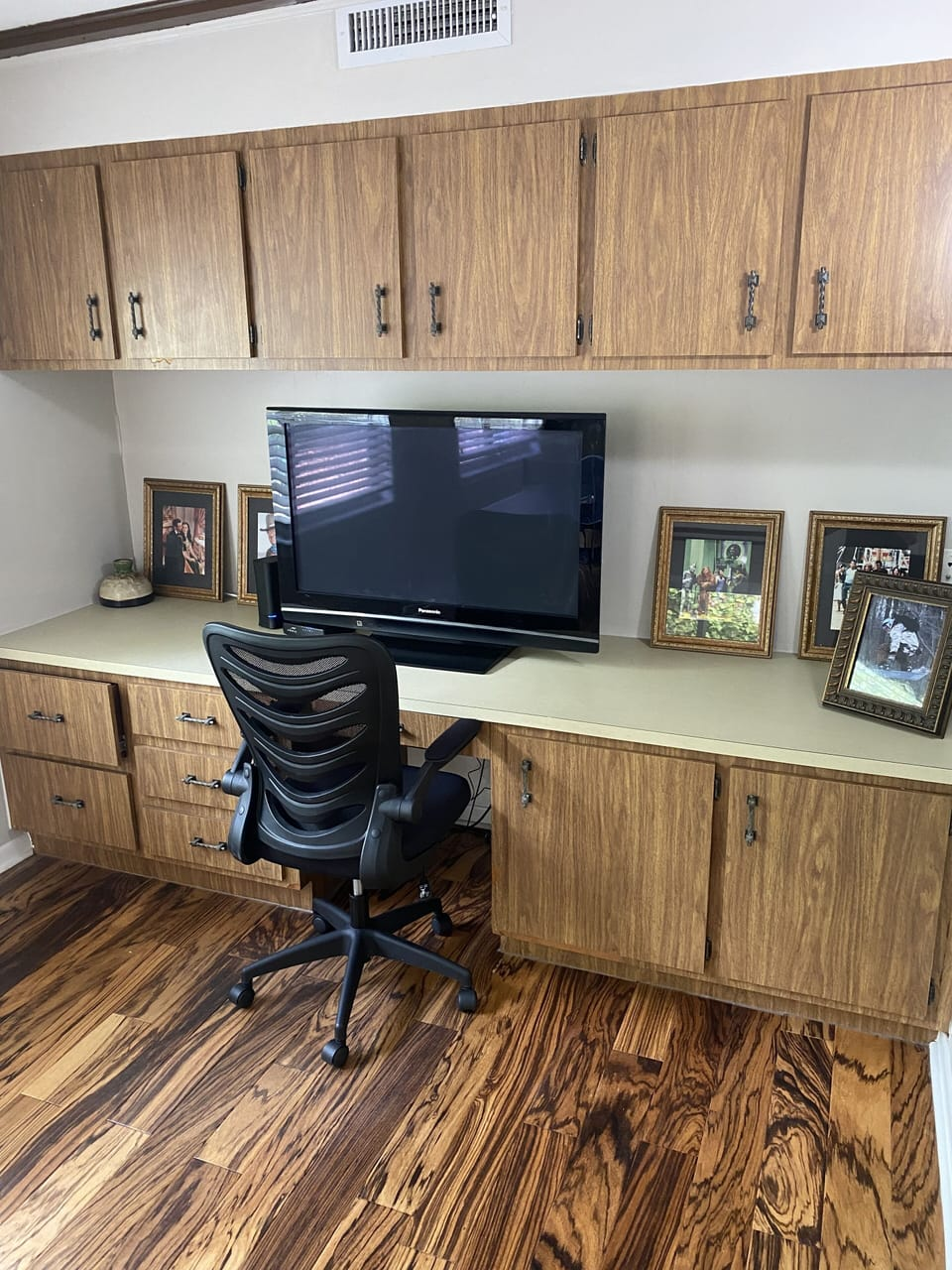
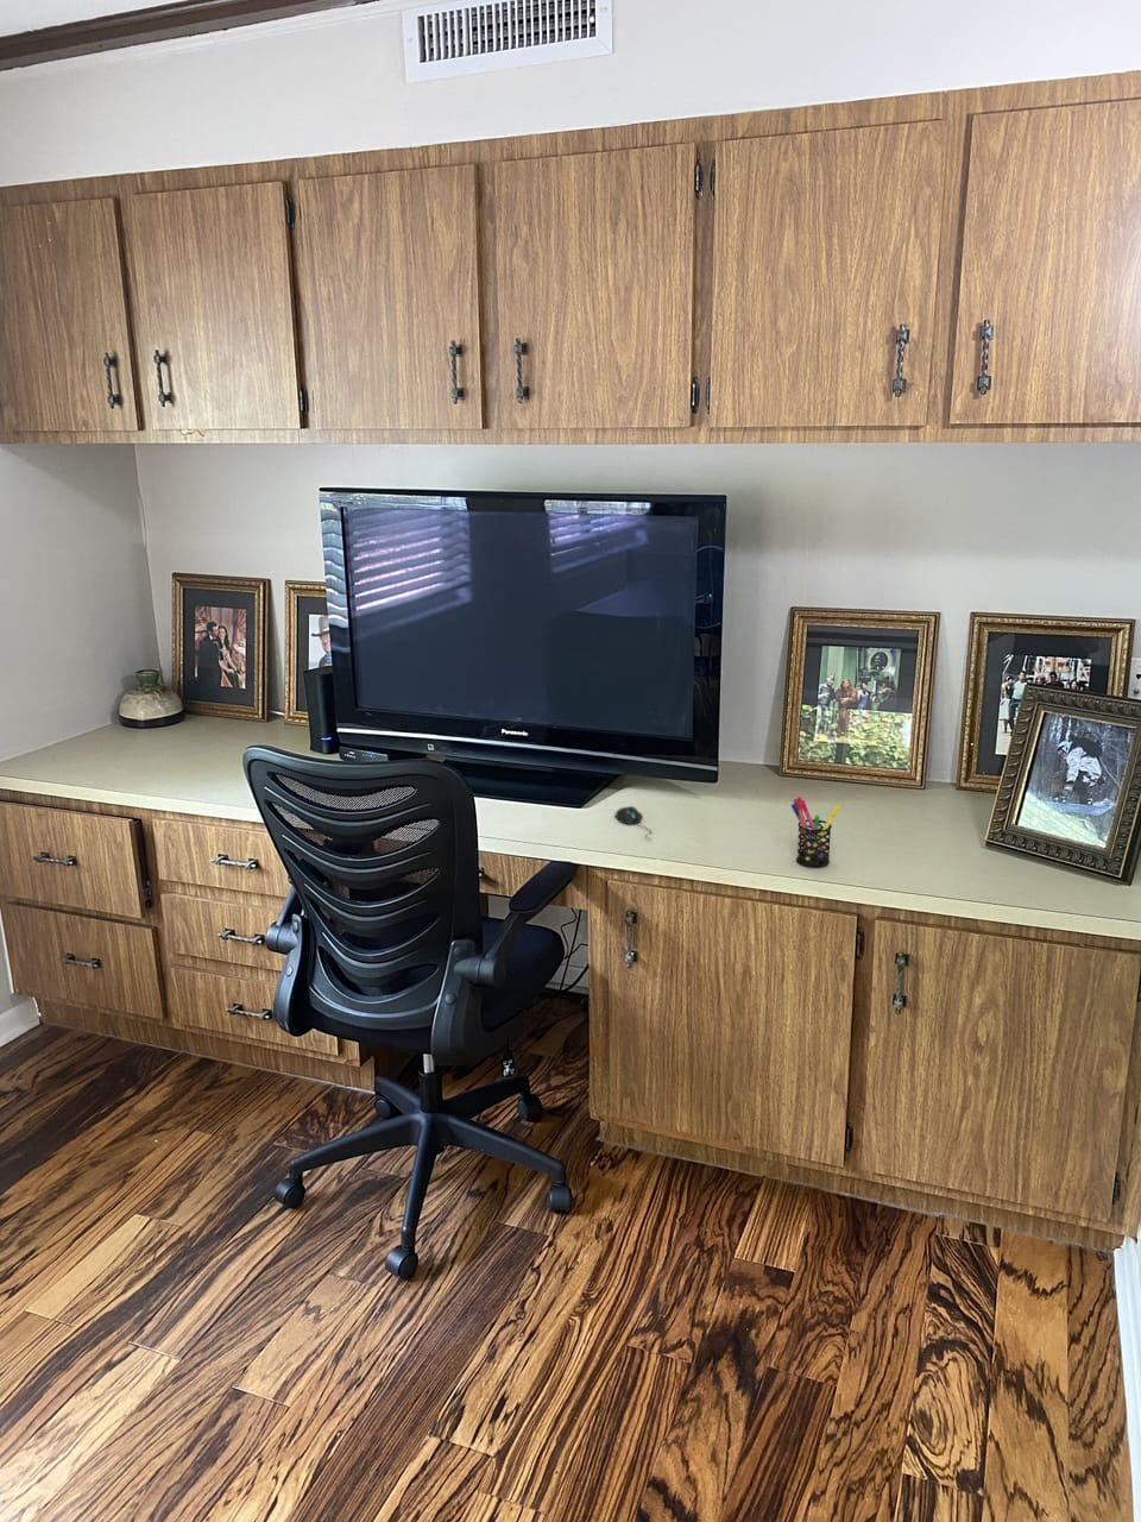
+ mouse [614,805,652,840]
+ pen holder [790,796,841,868]
